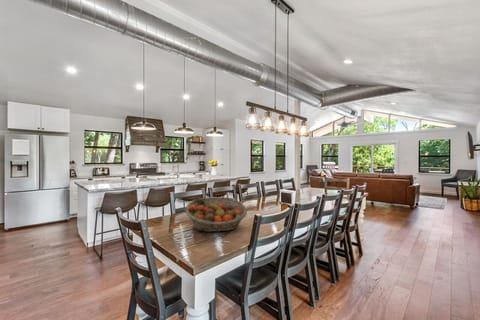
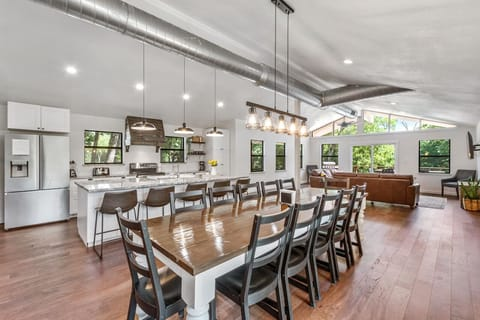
- fruit basket [184,196,248,233]
